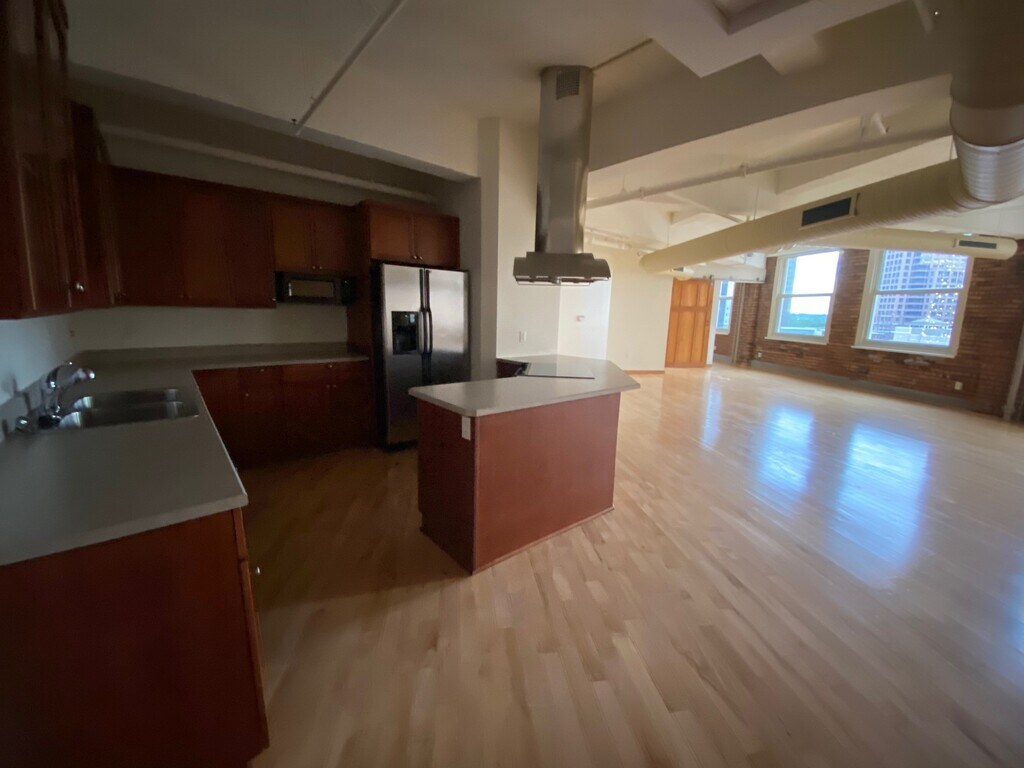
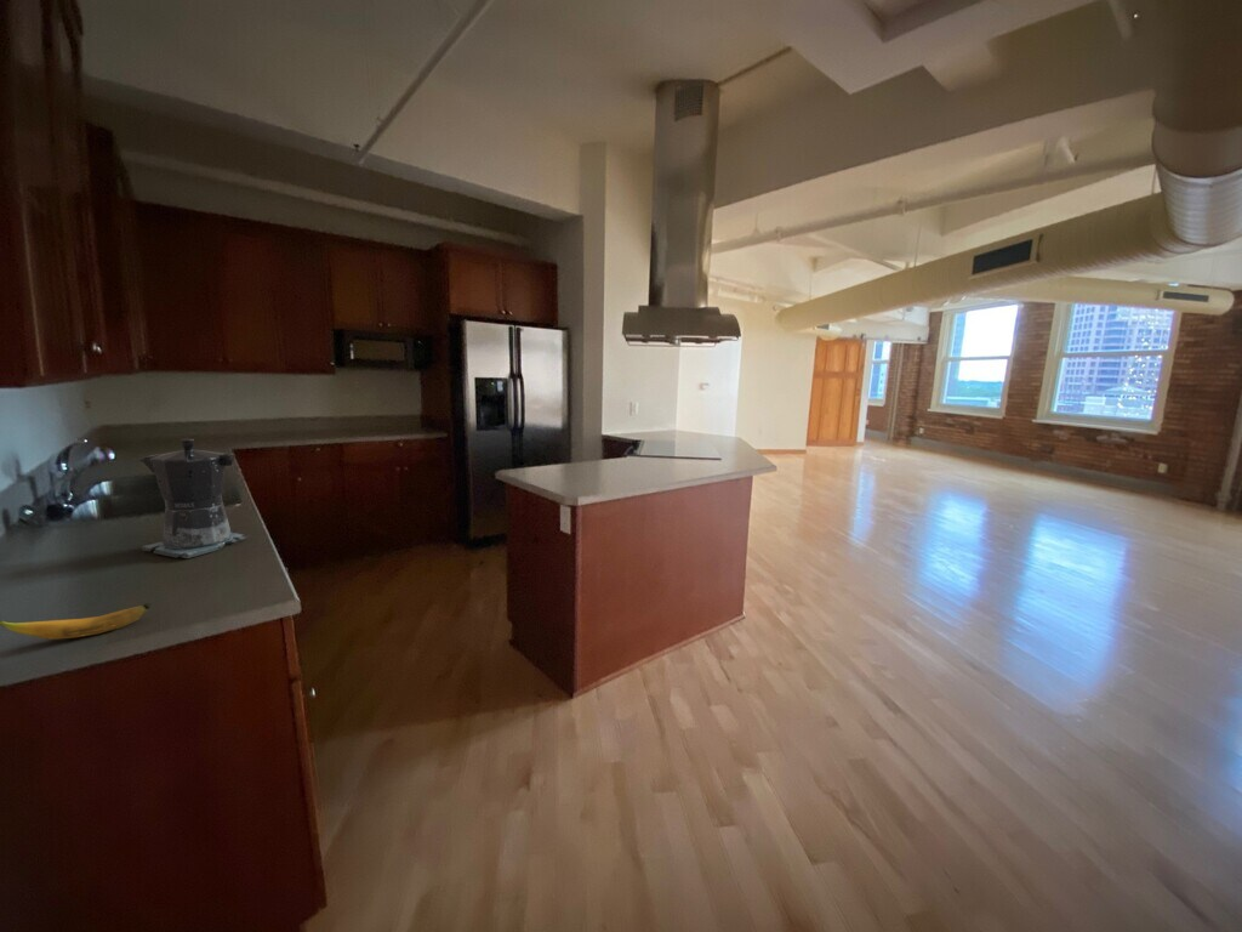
+ banana [0,602,152,641]
+ coffee maker [138,437,250,559]
